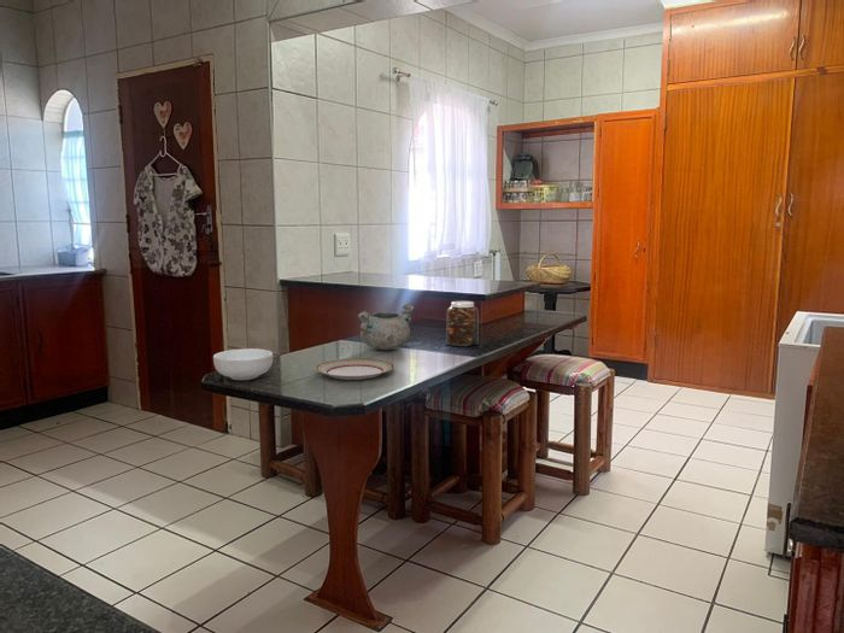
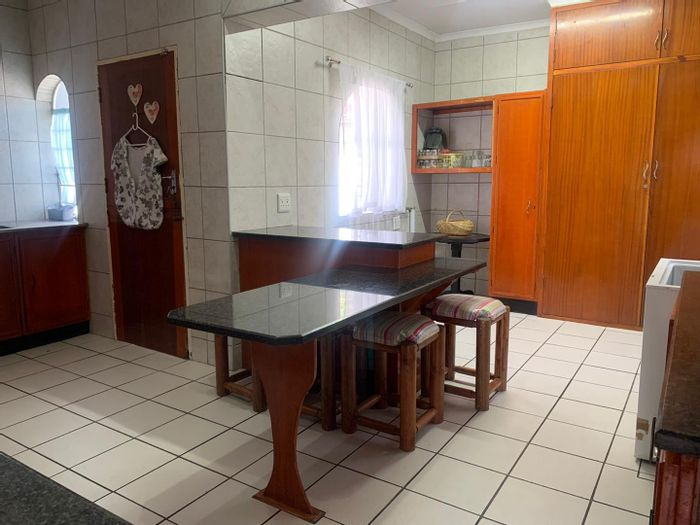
- plate [315,358,395,381]
- decorative bowl [356,303,416,351]
- cereal bowl [212,347,274,381]
- jar [445,300,480,347]
